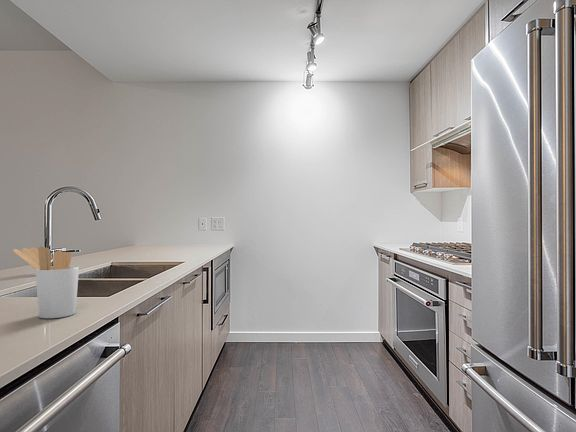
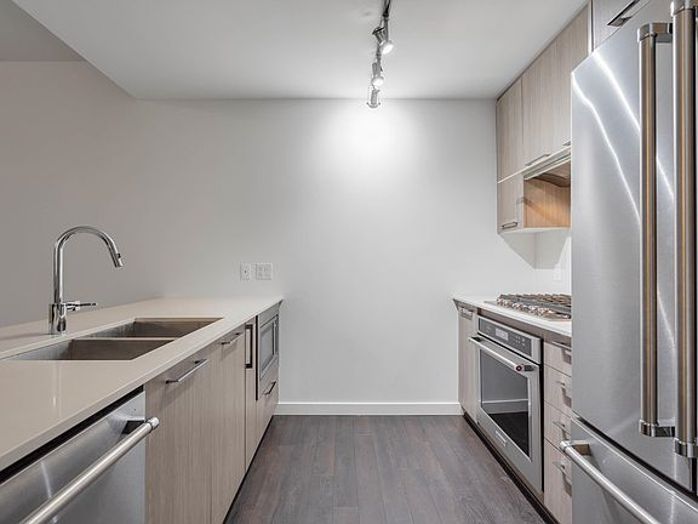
- utensil holder [12,245,80,319]
